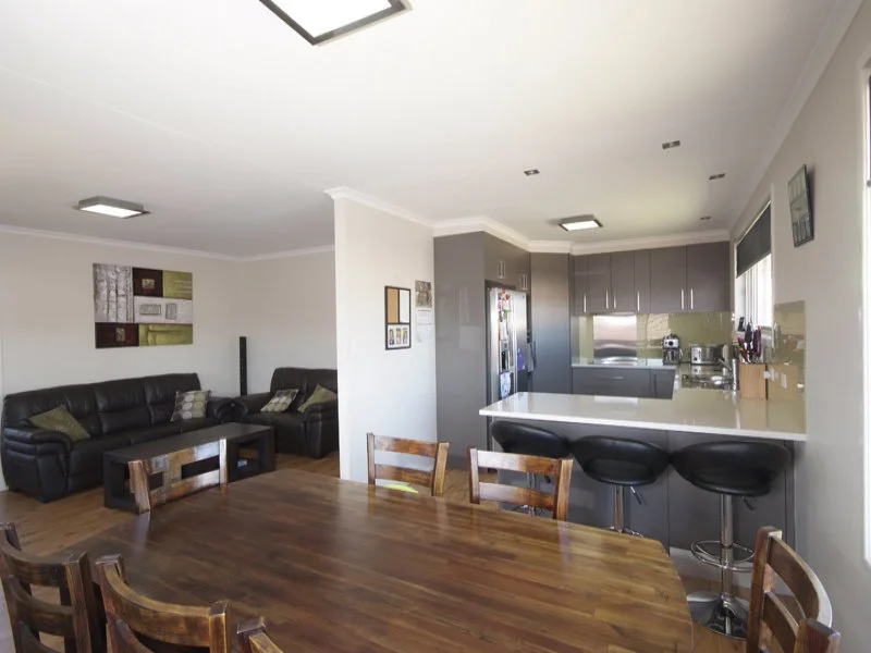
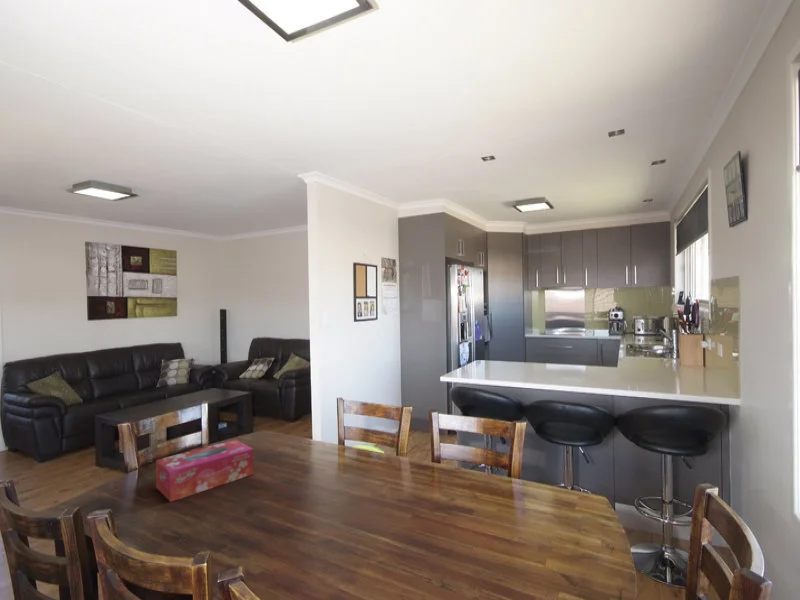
+ tissue box [155,439,254,503]
